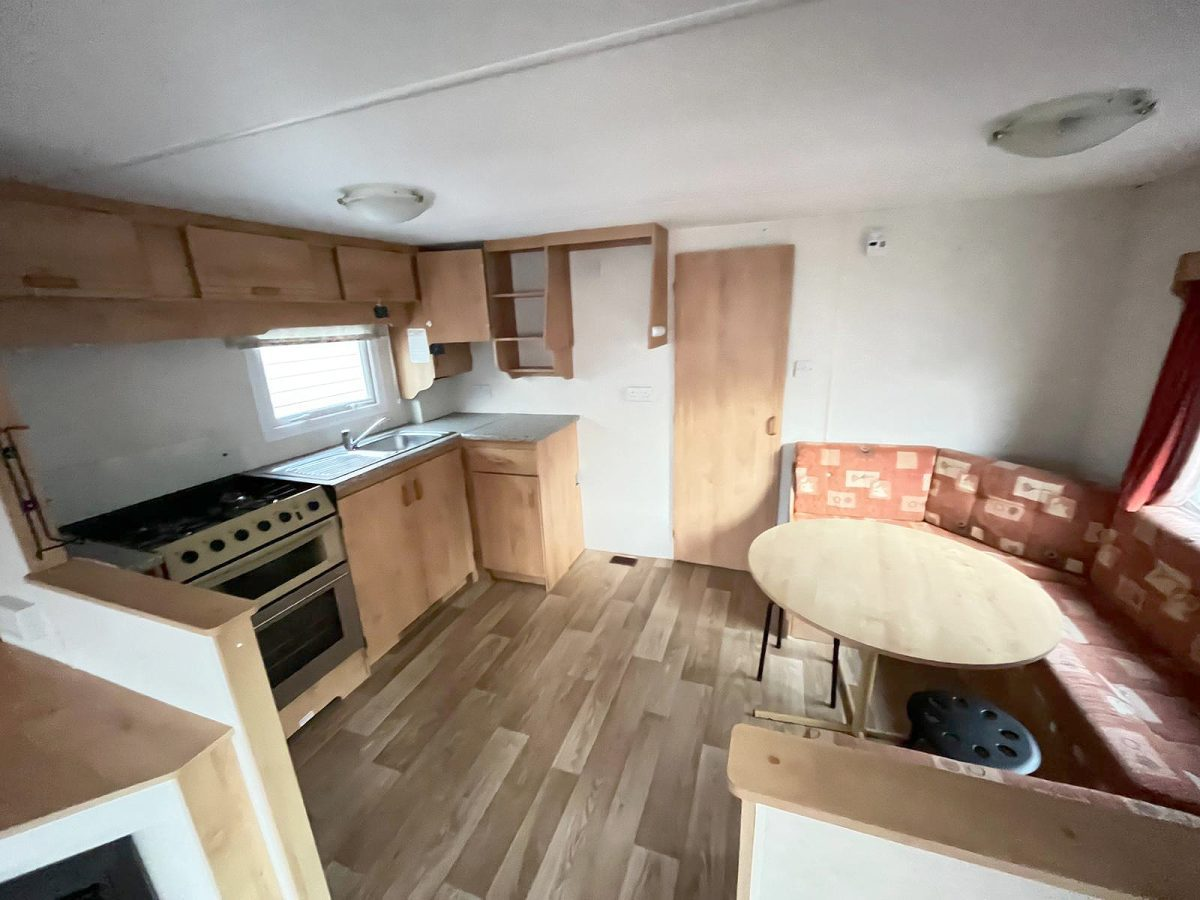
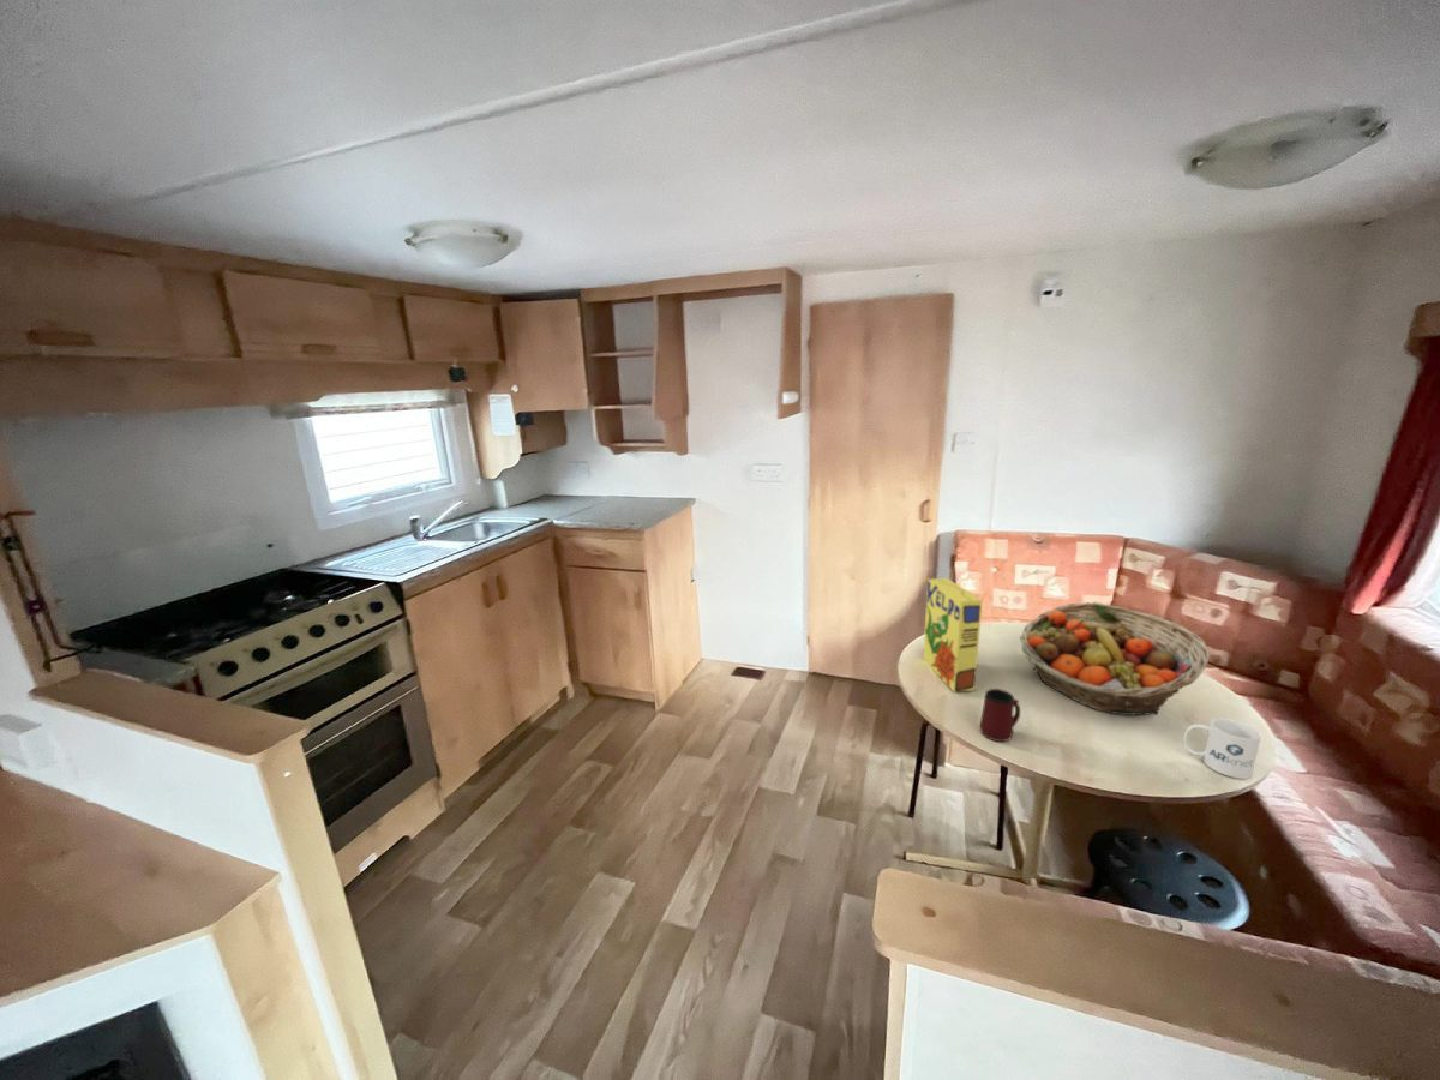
+ fruit basket [1019,601,1210,716]
+ mug [979,688,1021,743]
+ cereal box [922,577,984,694]
+ mug [1182,716,1262,780]
